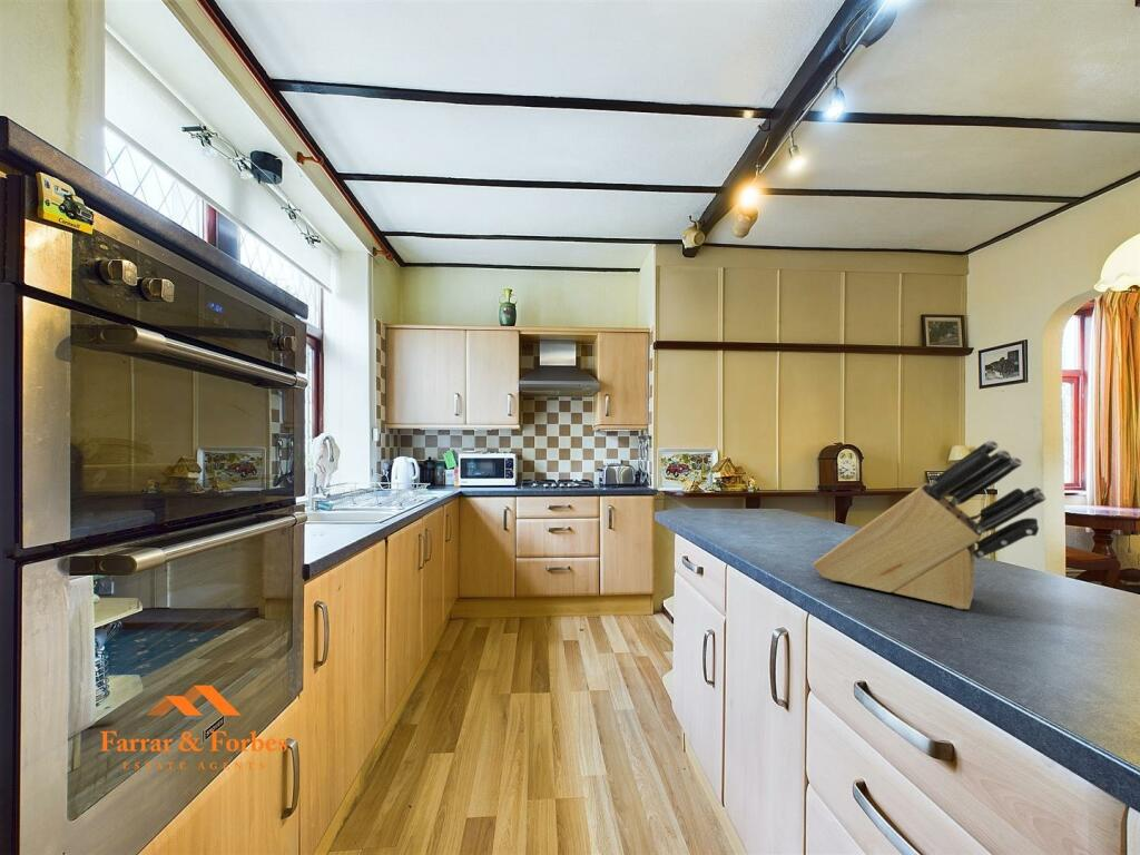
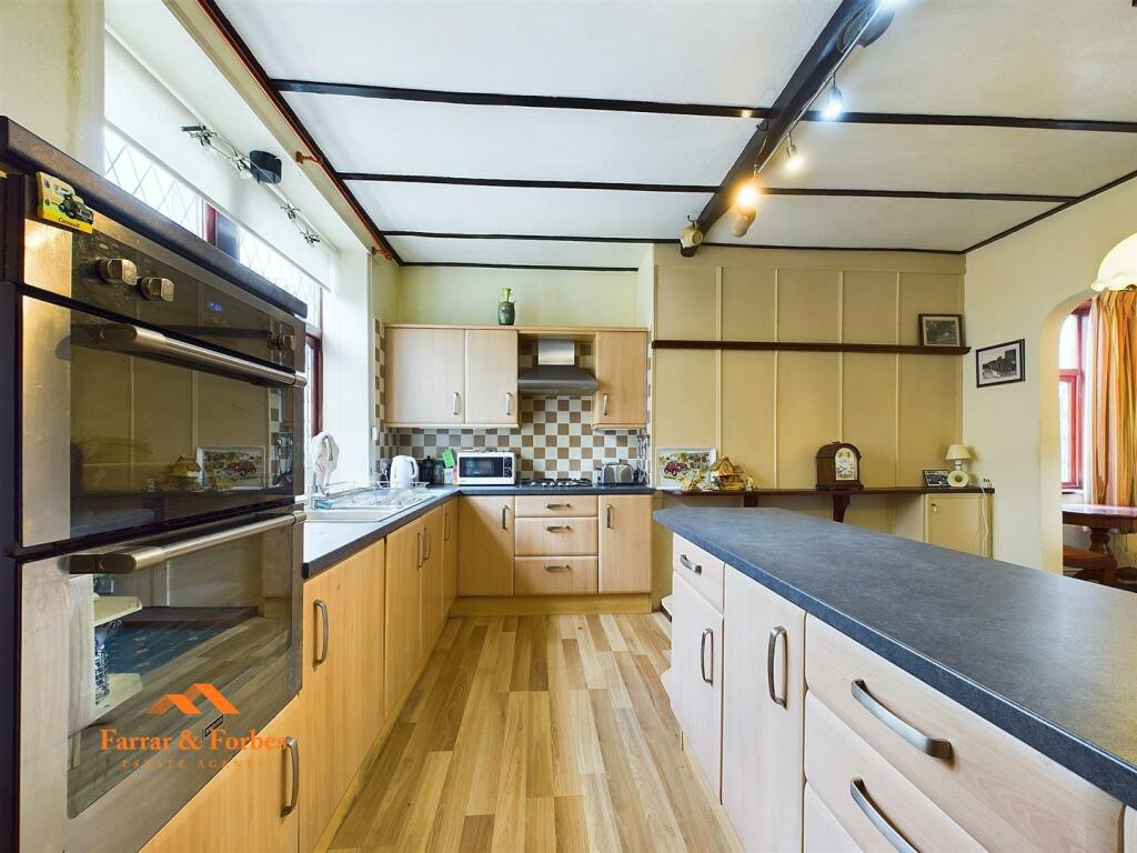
- knife block [812,439,1048,610]
